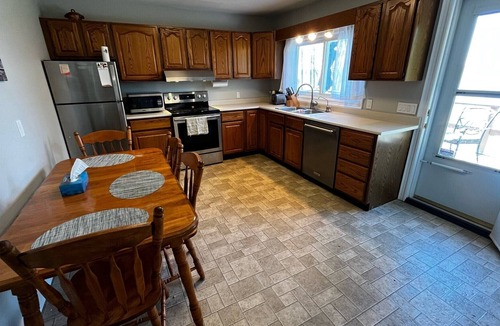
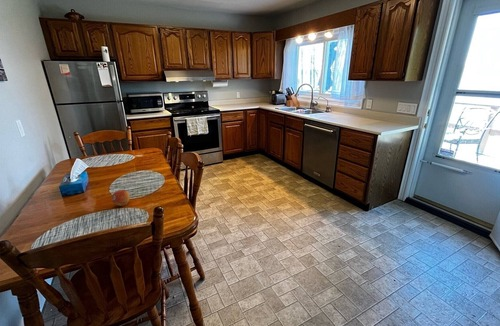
+ fruit [111,189,131,207]
